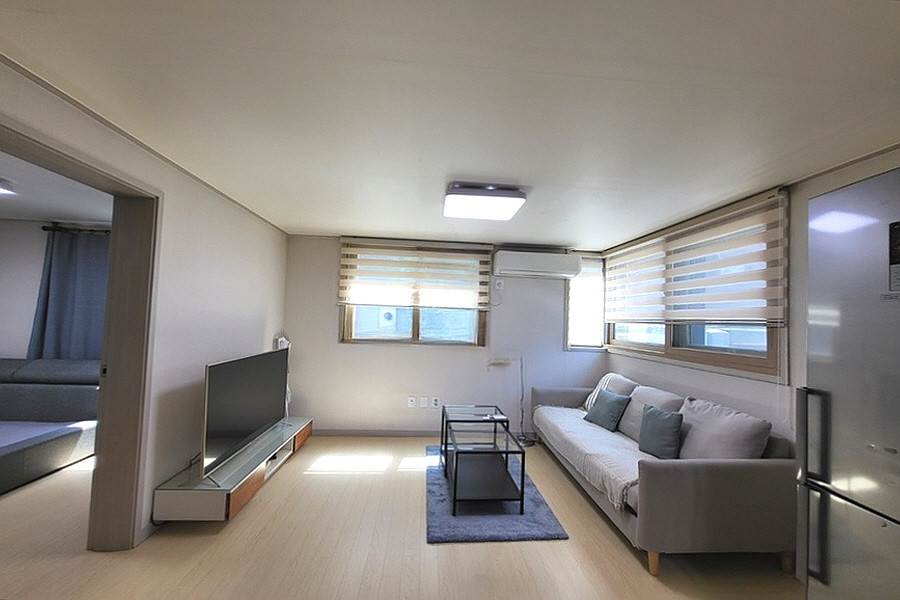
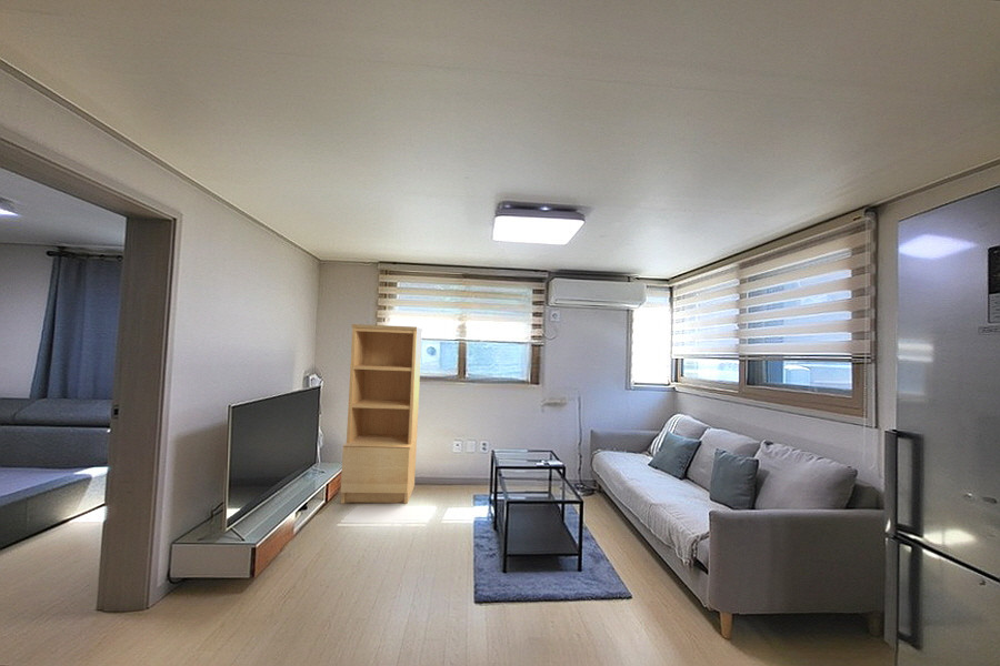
+ bookcase [340,323,423,505]
